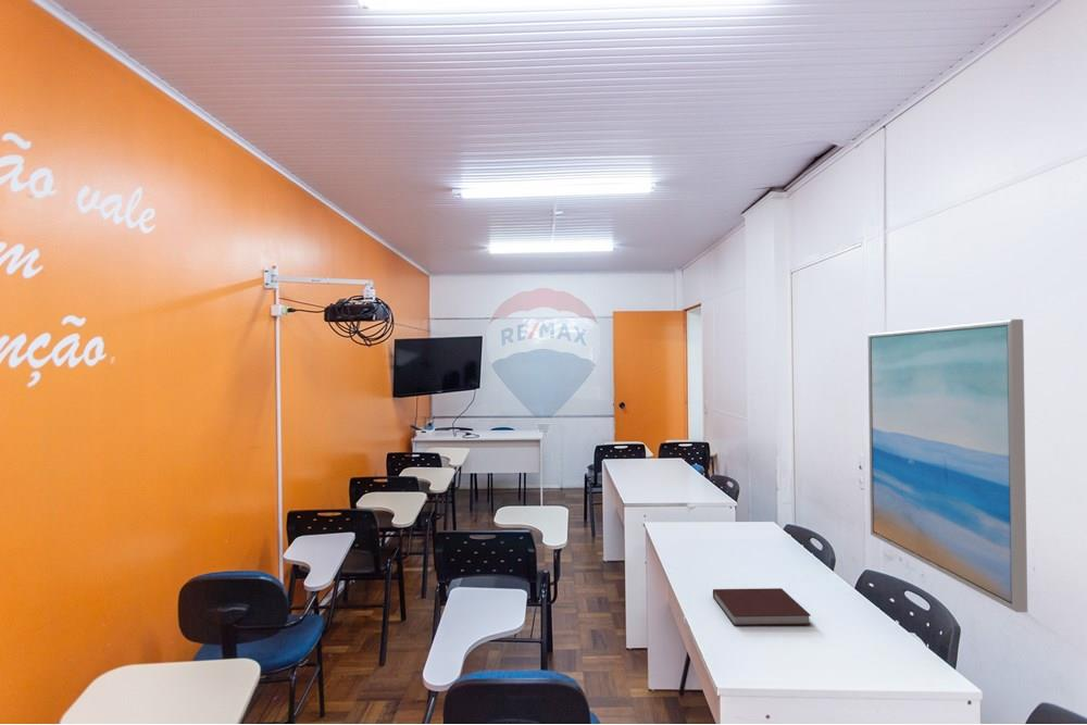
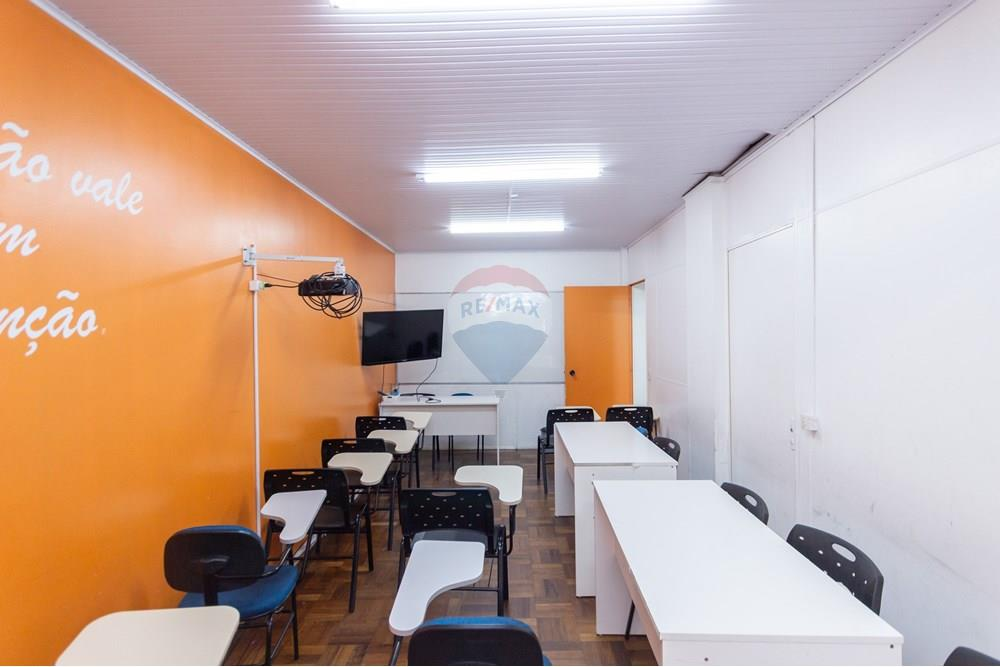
- wall art [867,318,1028,613]
- notebook [712,587,812,627]
